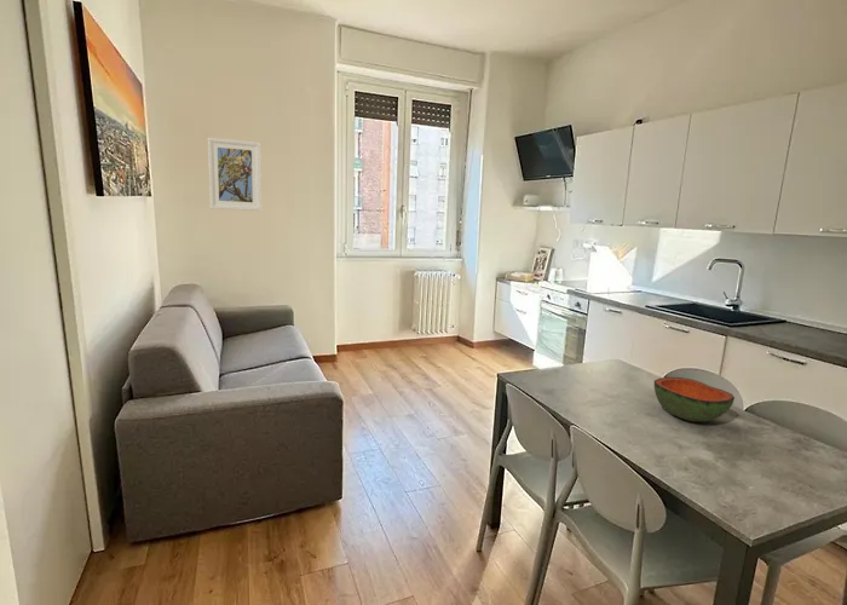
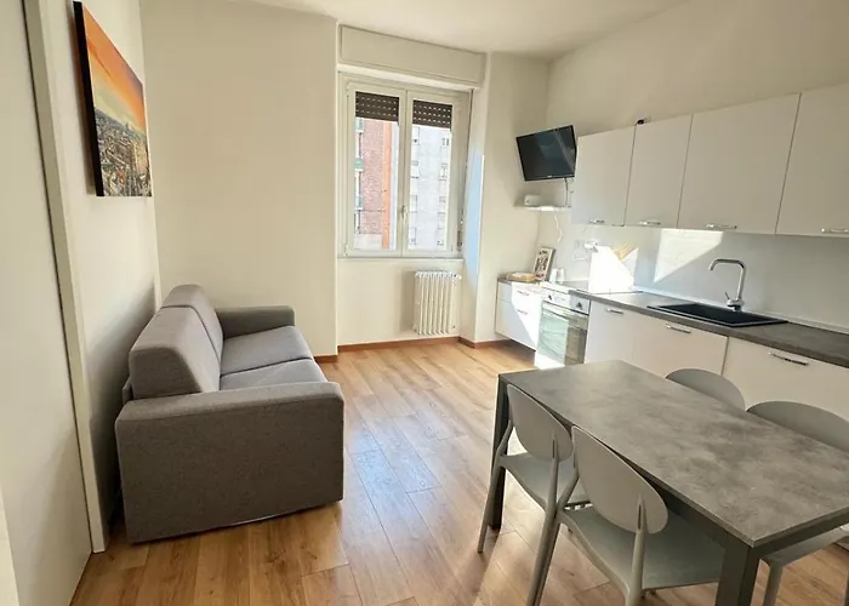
- bowl [653,376,736,422]
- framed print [207,137,263,212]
